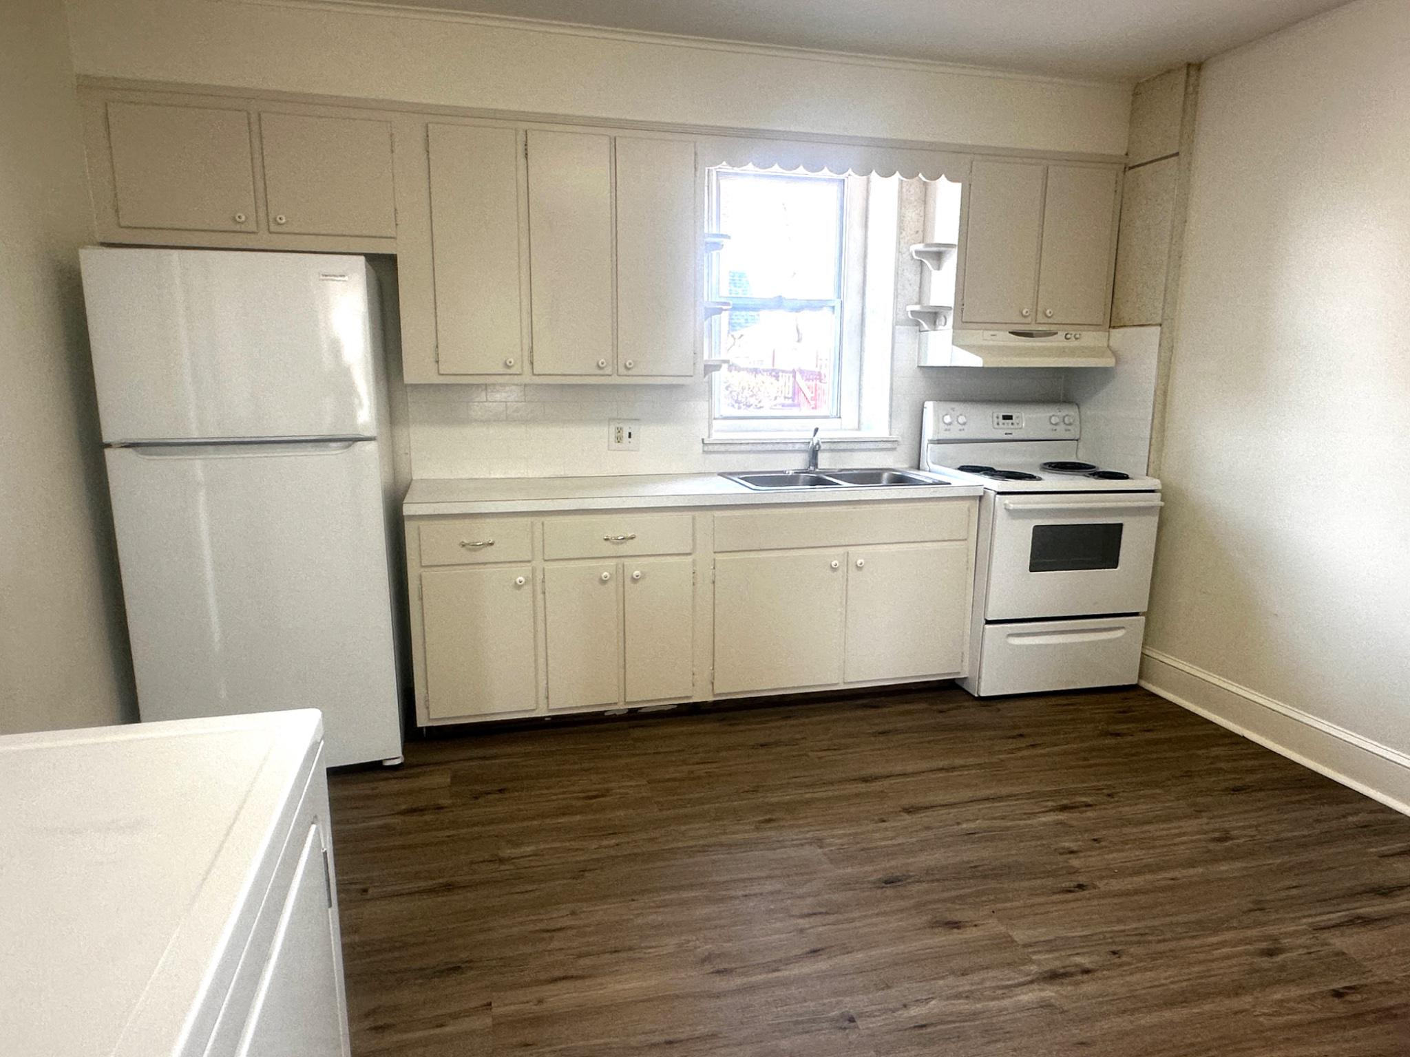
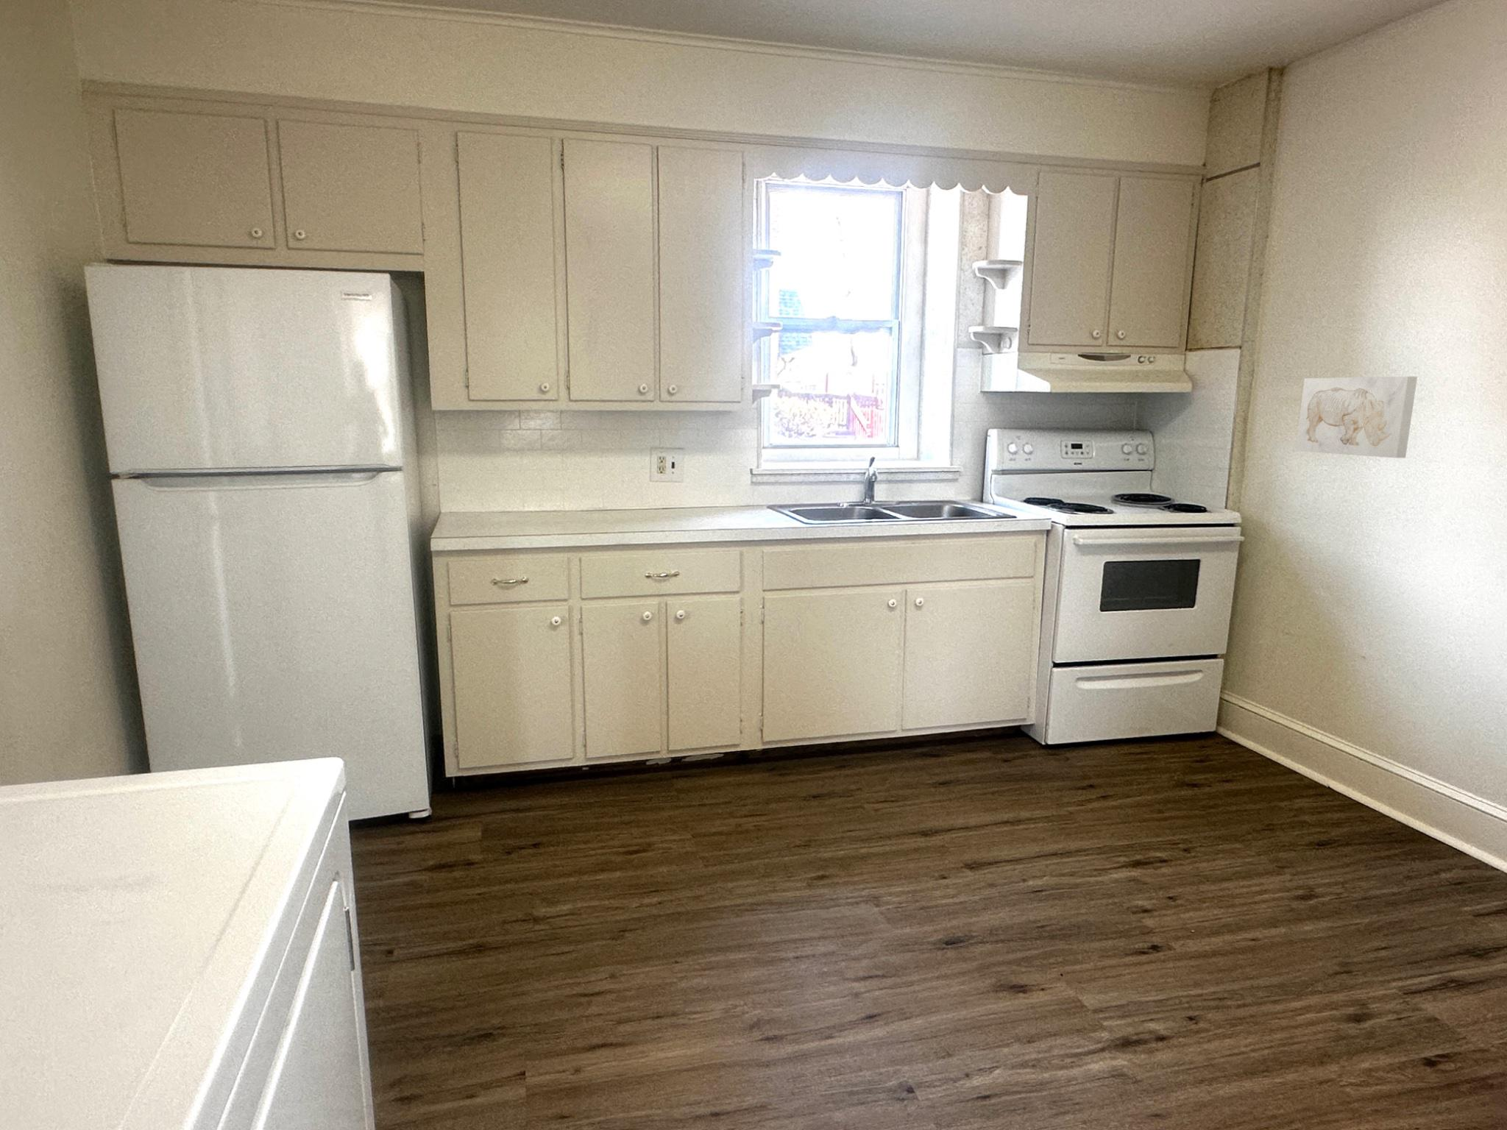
+ wall art [1295,375,1418,458]
